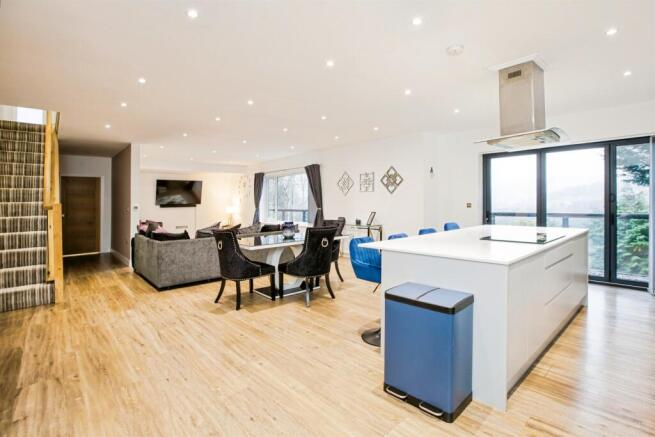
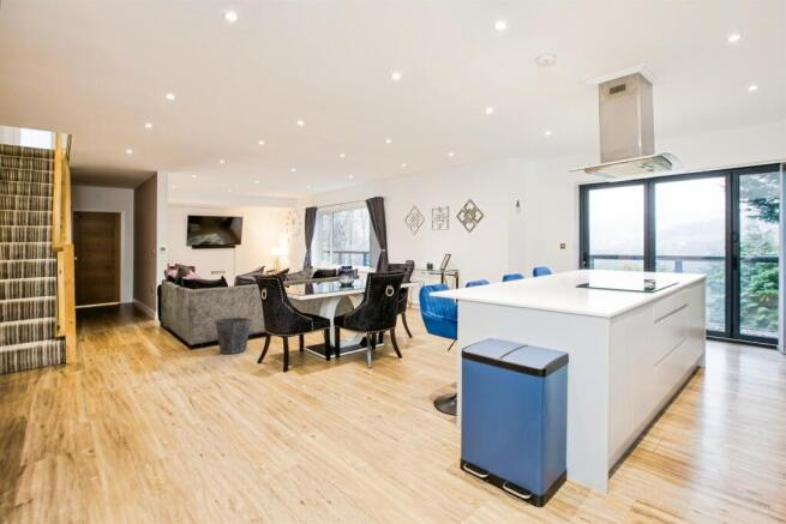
+ waste bin [214,317,252,355]
